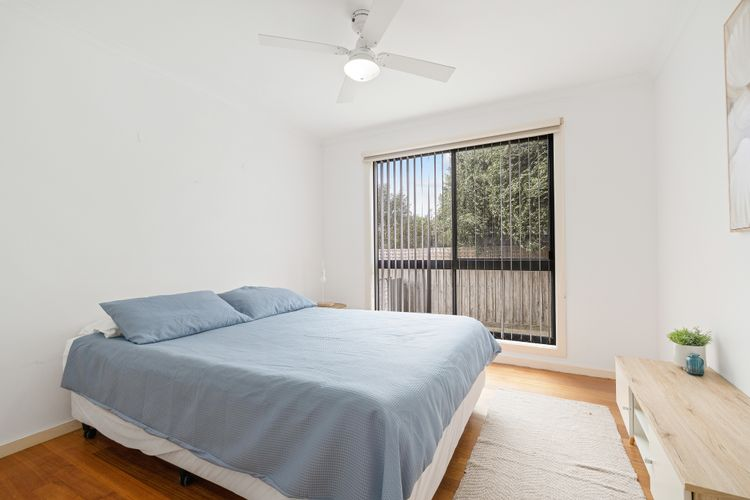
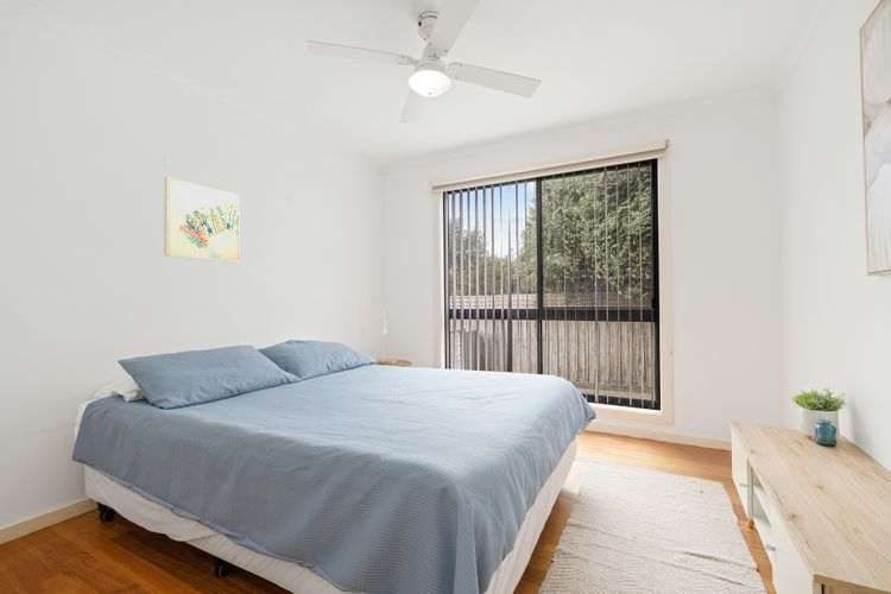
+ wall art [163,176,241,264]
